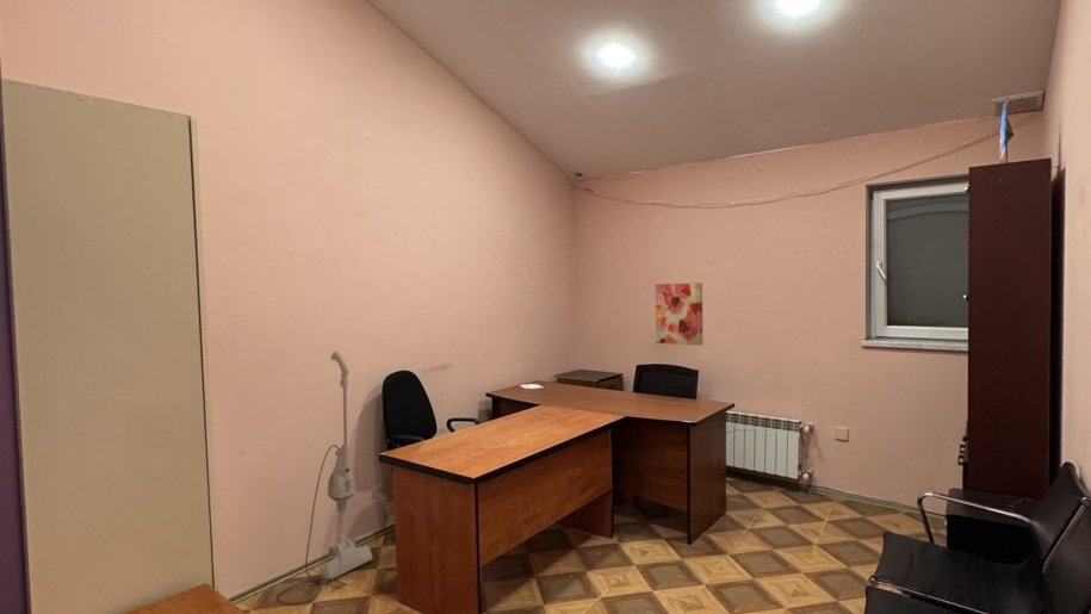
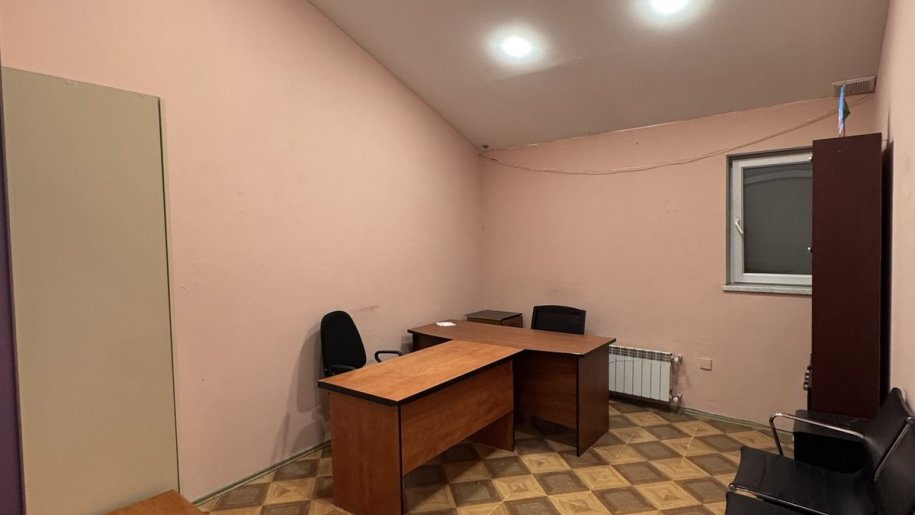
- wall art [655,281,703,347]
- vacuum cleaner [275,351,373,606]
